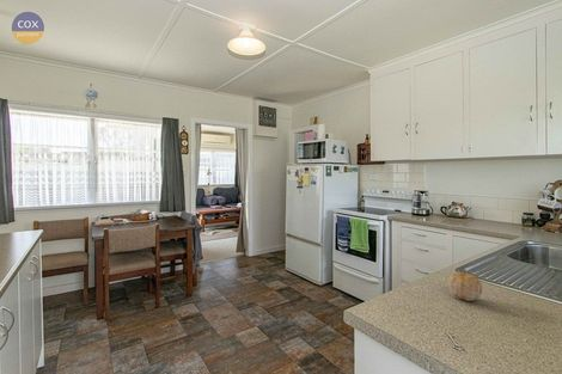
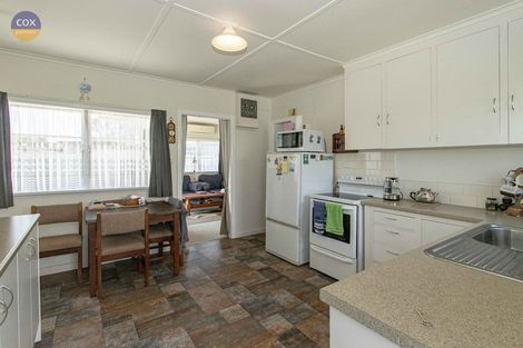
- fruit [447,271,483,302]
